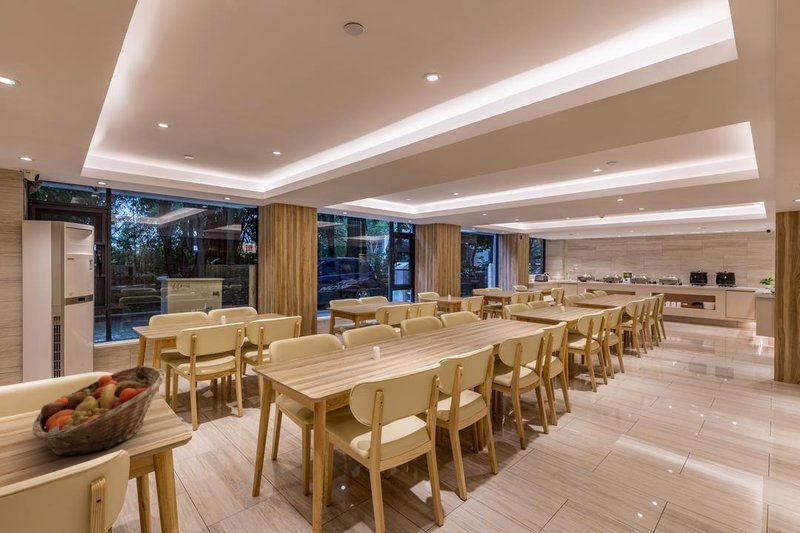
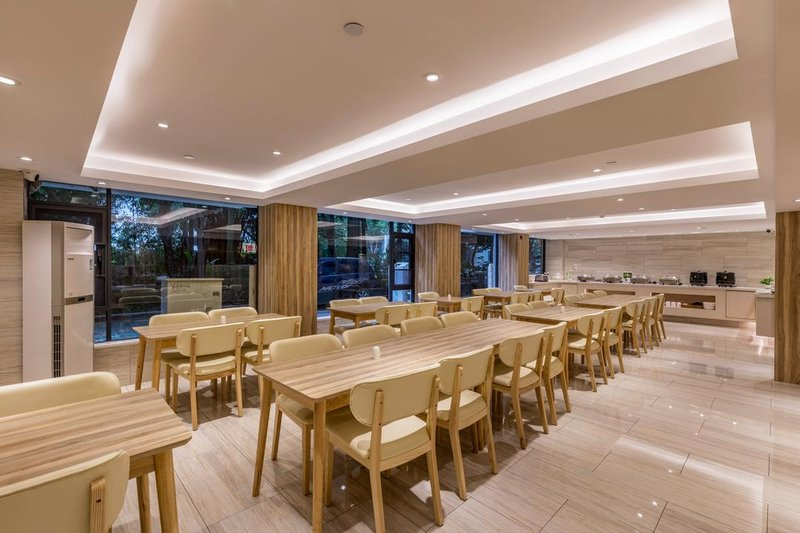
- fruit basket [32,365,167,456]
